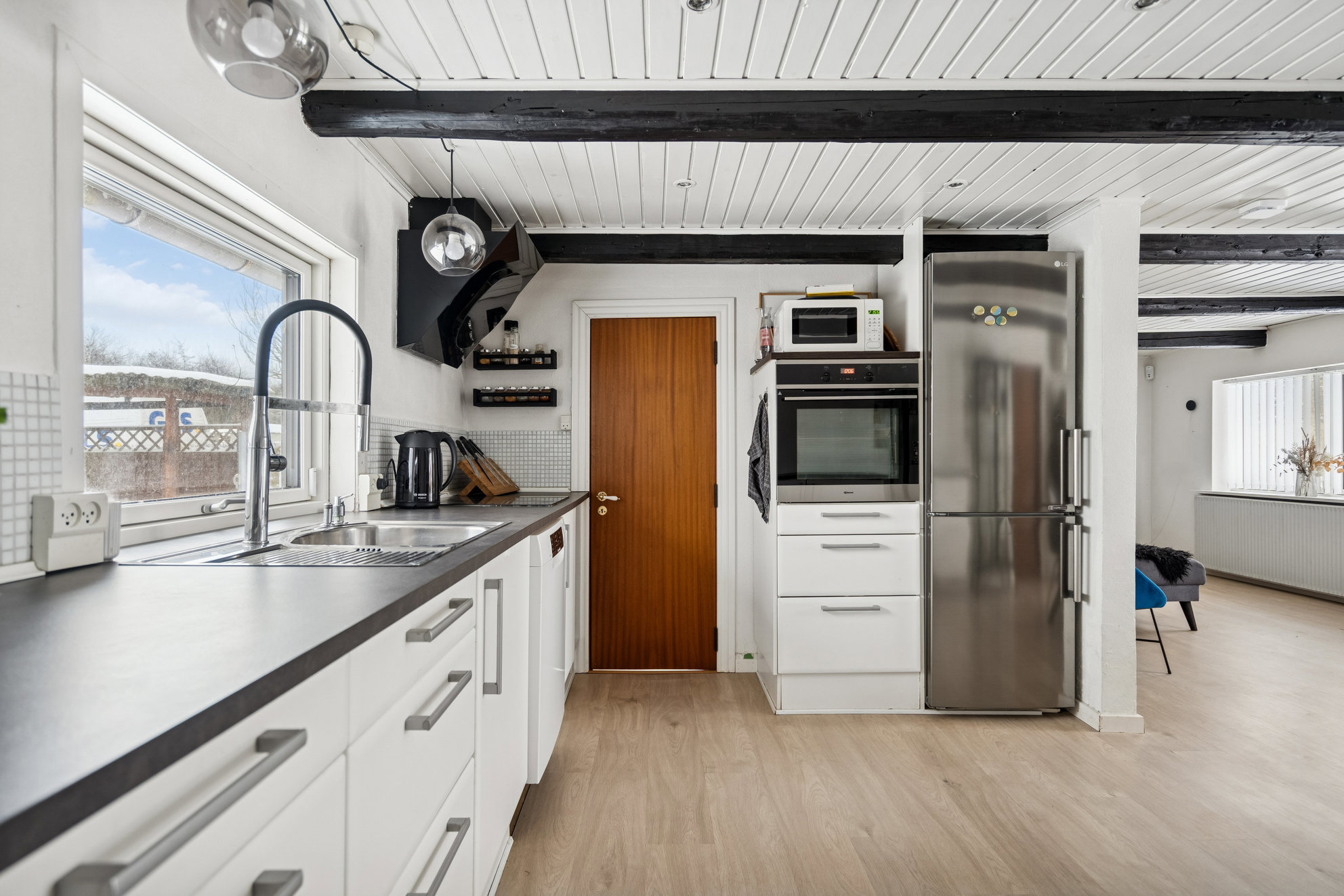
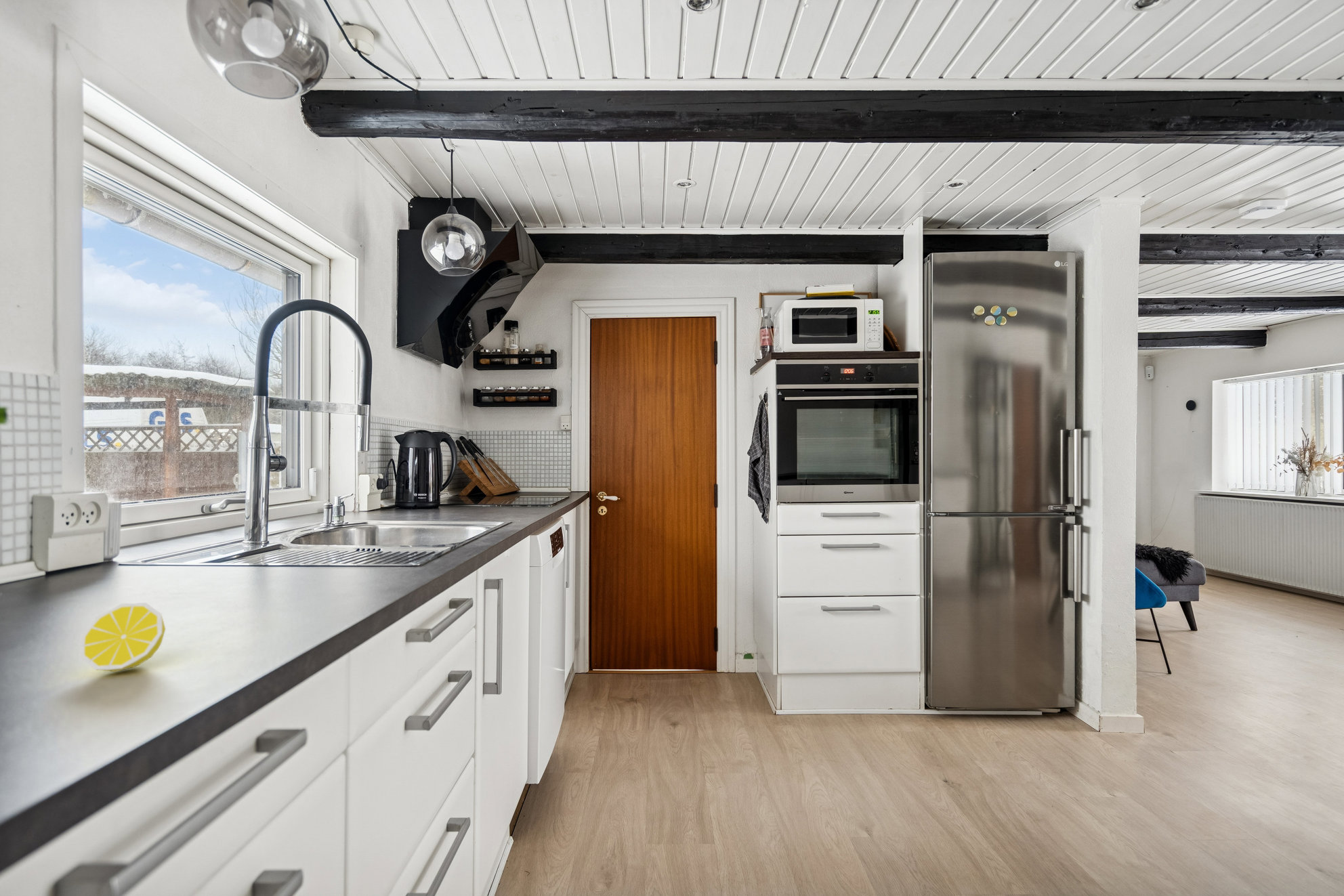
+ lemon [79,601,166,673]
